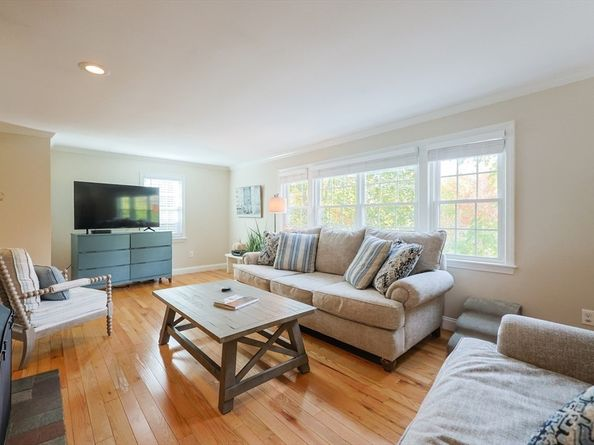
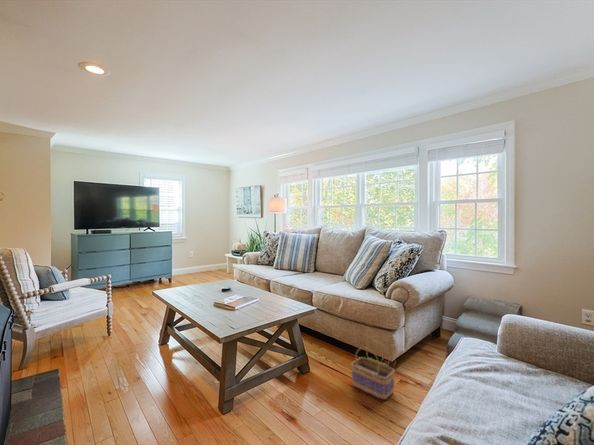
+ basket [350,339,396,401]
